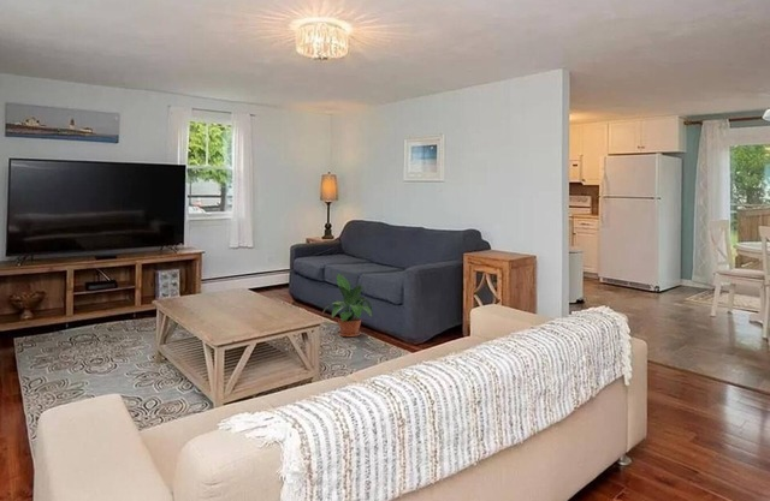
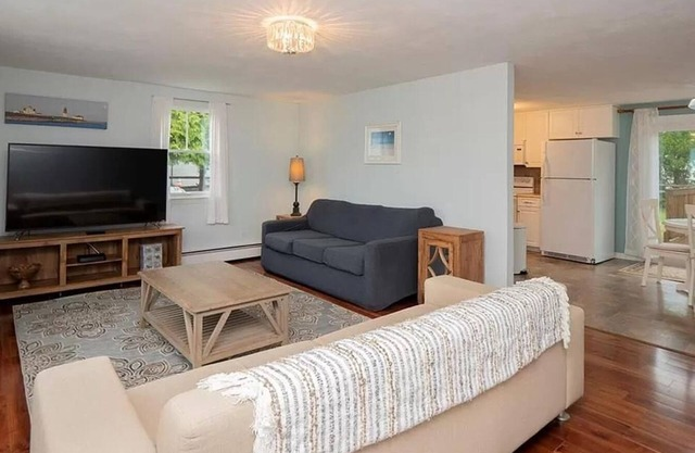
- potted plant [320,273,373,338]
